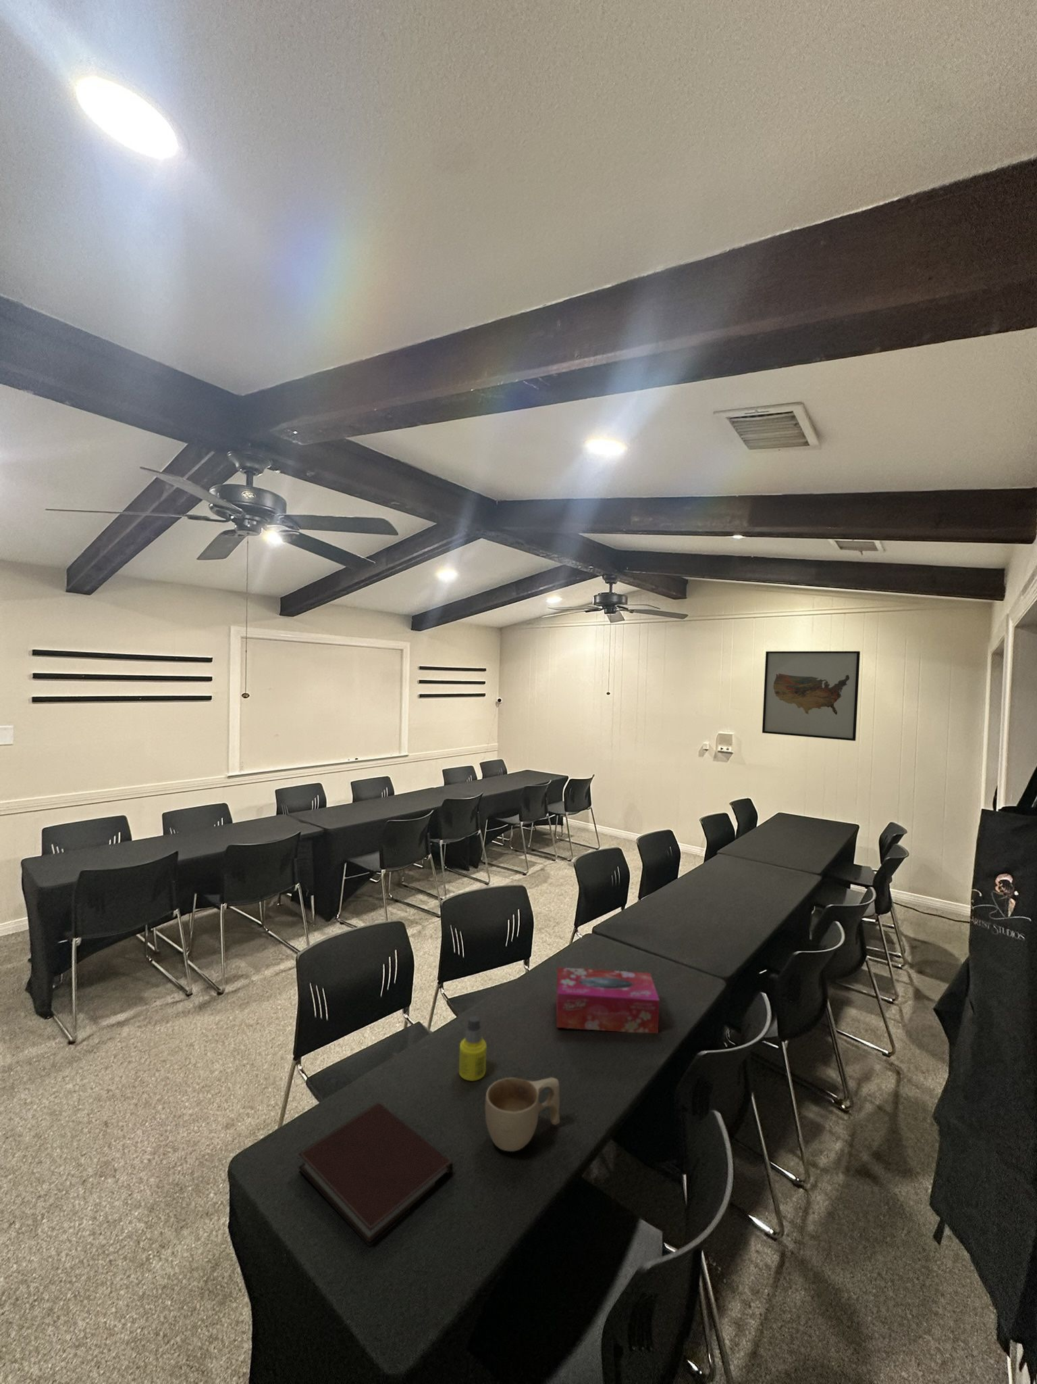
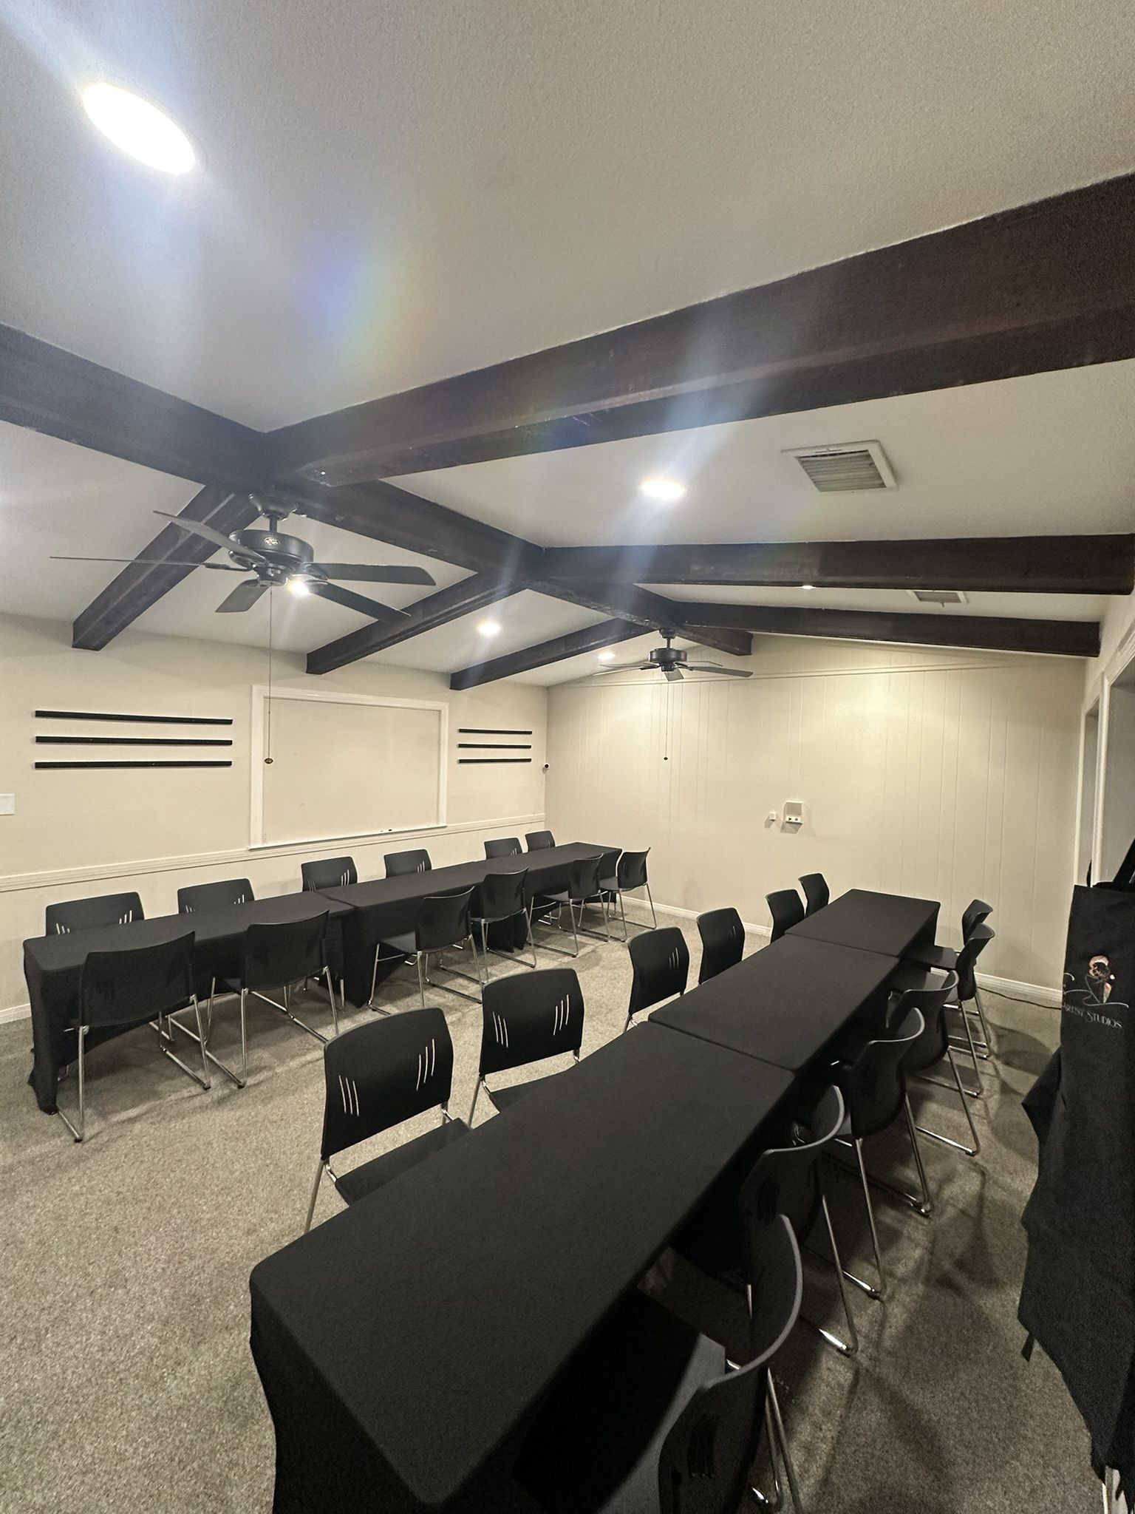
- cup [485,1077,561,1152]
- bottle [459,1015,487,1081]
- wall art [761,651,861,741]
- notebook [297,1102,454,1248]
- tissue box [556,967,660,1034]
